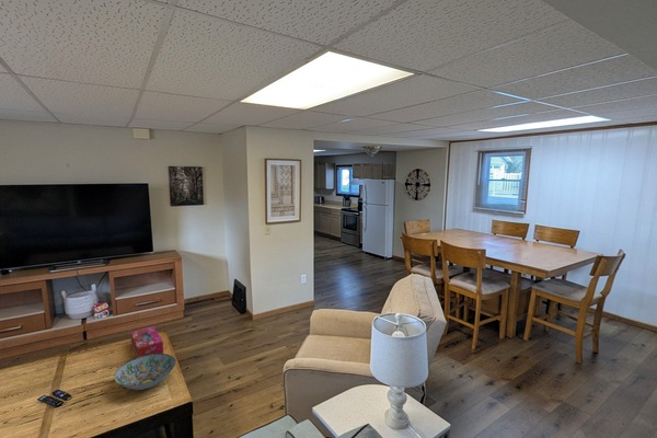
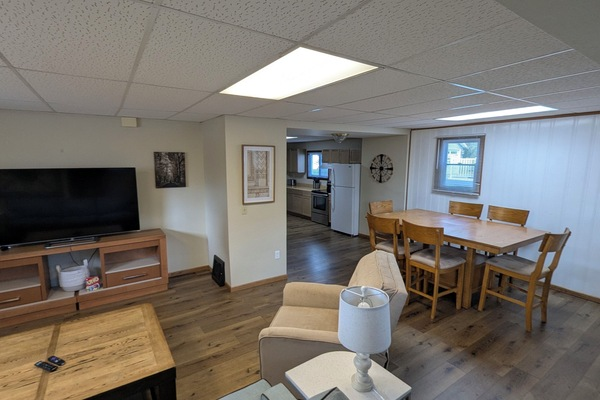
- decorative bowl [113,353,176,391]
- tissue box [130,325,164,358]
